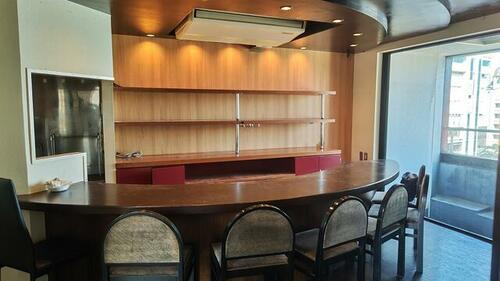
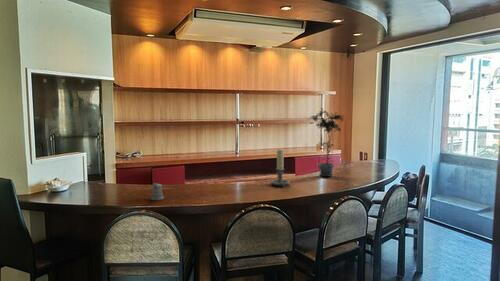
+ candle holder [269,149,291,188]
+ potted plant [307,107,346,177]
+ pepper shaker [149,183,168,201]
